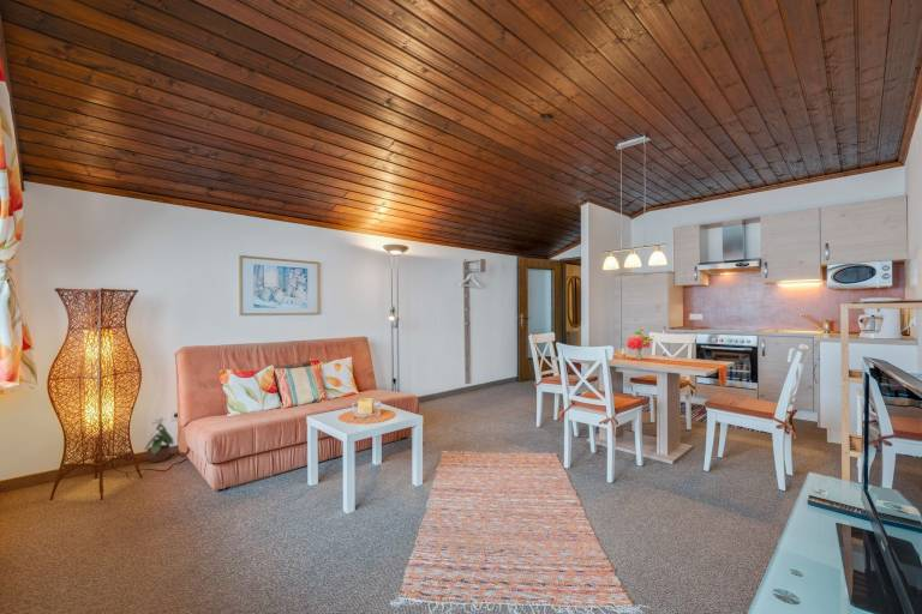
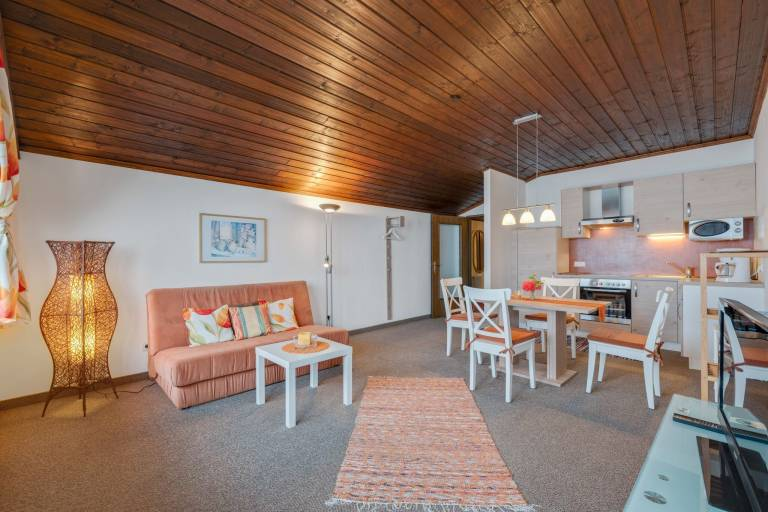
- potted plant [143,417,174,464]
